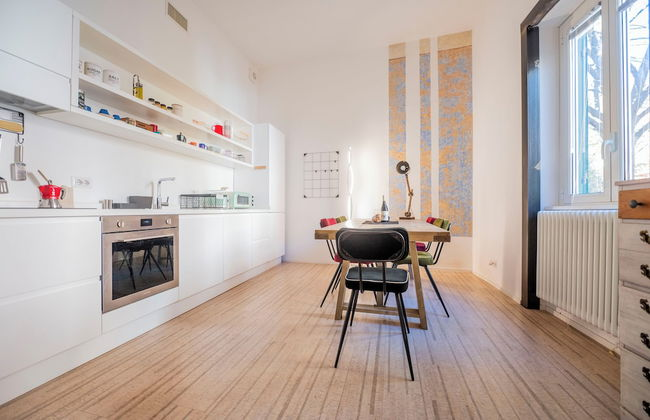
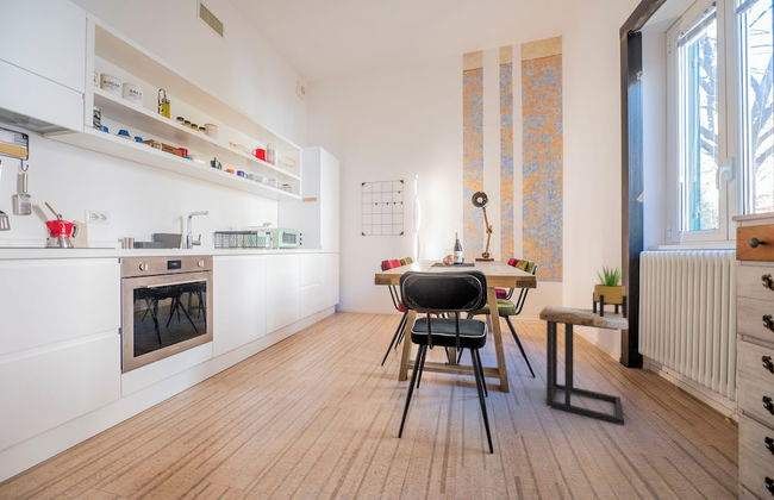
+ potted plant [592,264,629,319]
+ side table [538,305,629,426]
